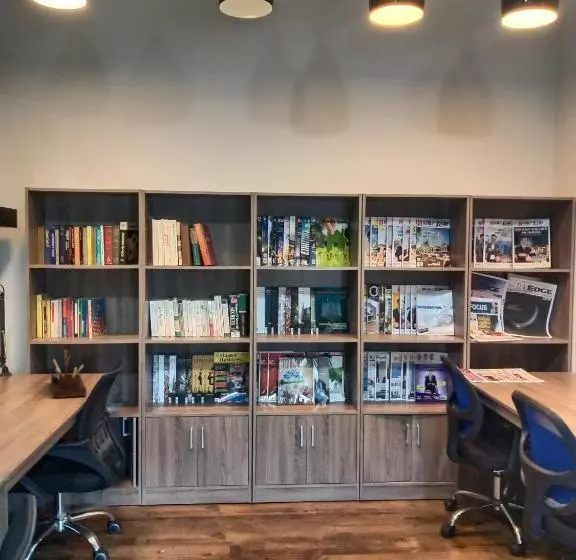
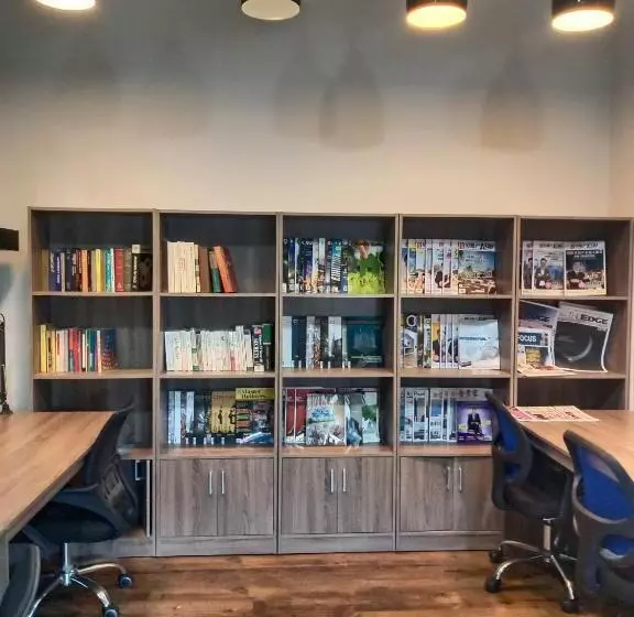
- desk organizer [49,349,88,399]
